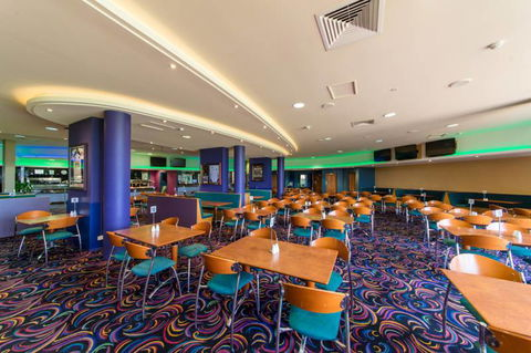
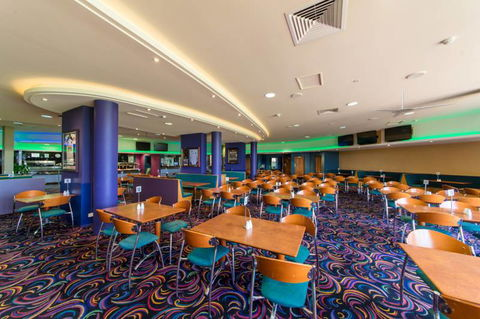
+ ceiling fan [371,90,455,119]
